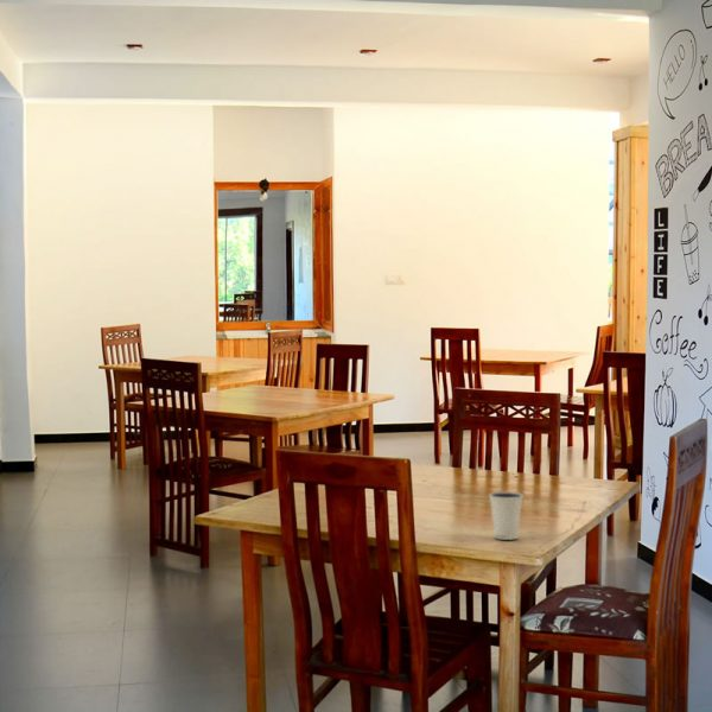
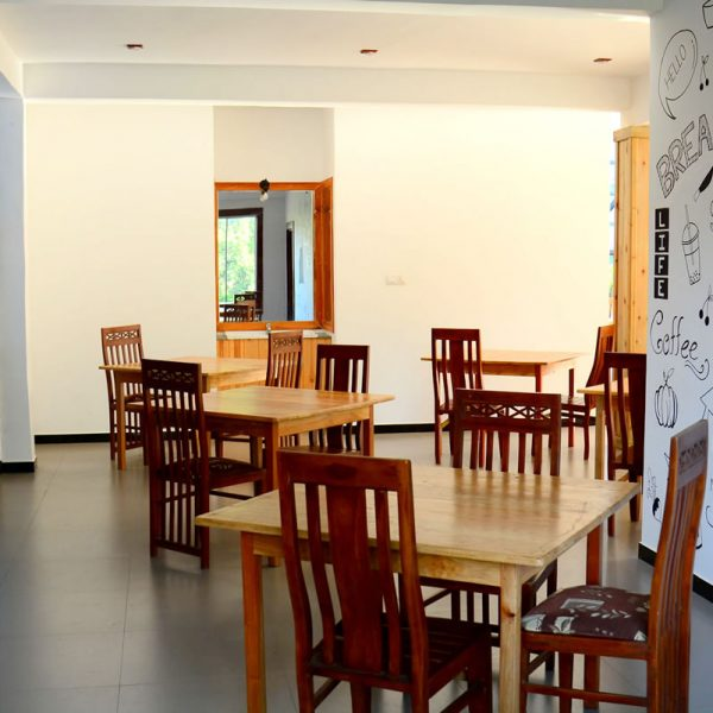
- dixie cup [488,490,525,541]
